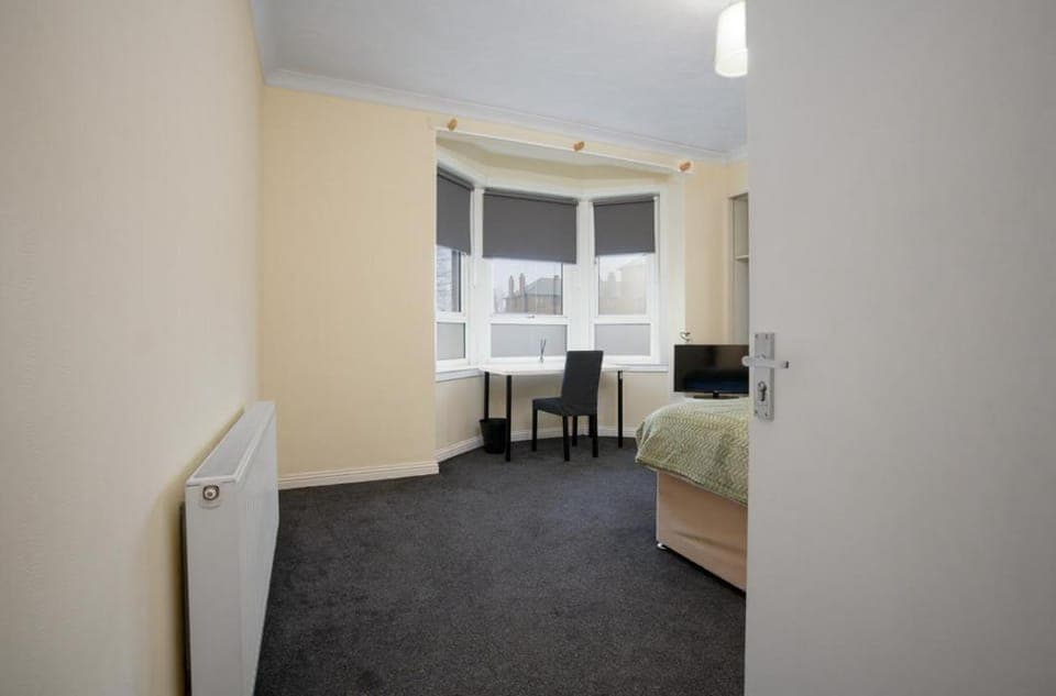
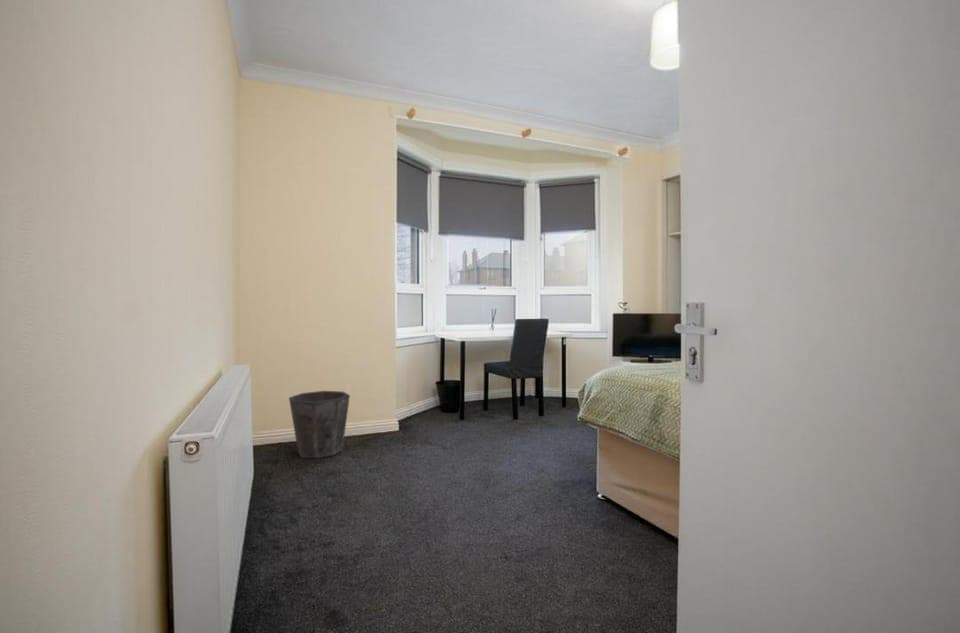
+ waste bin [288,390,351,459]
